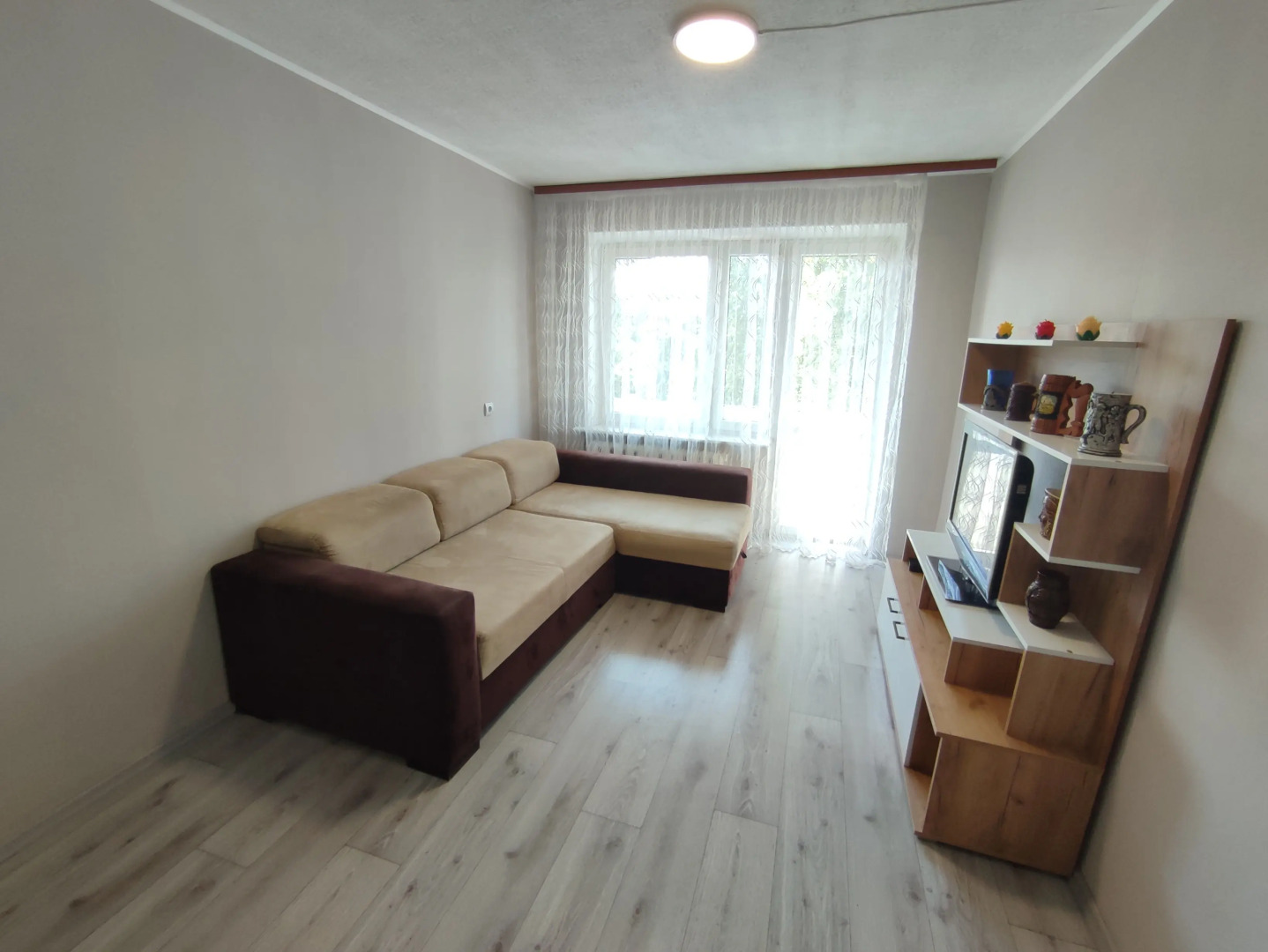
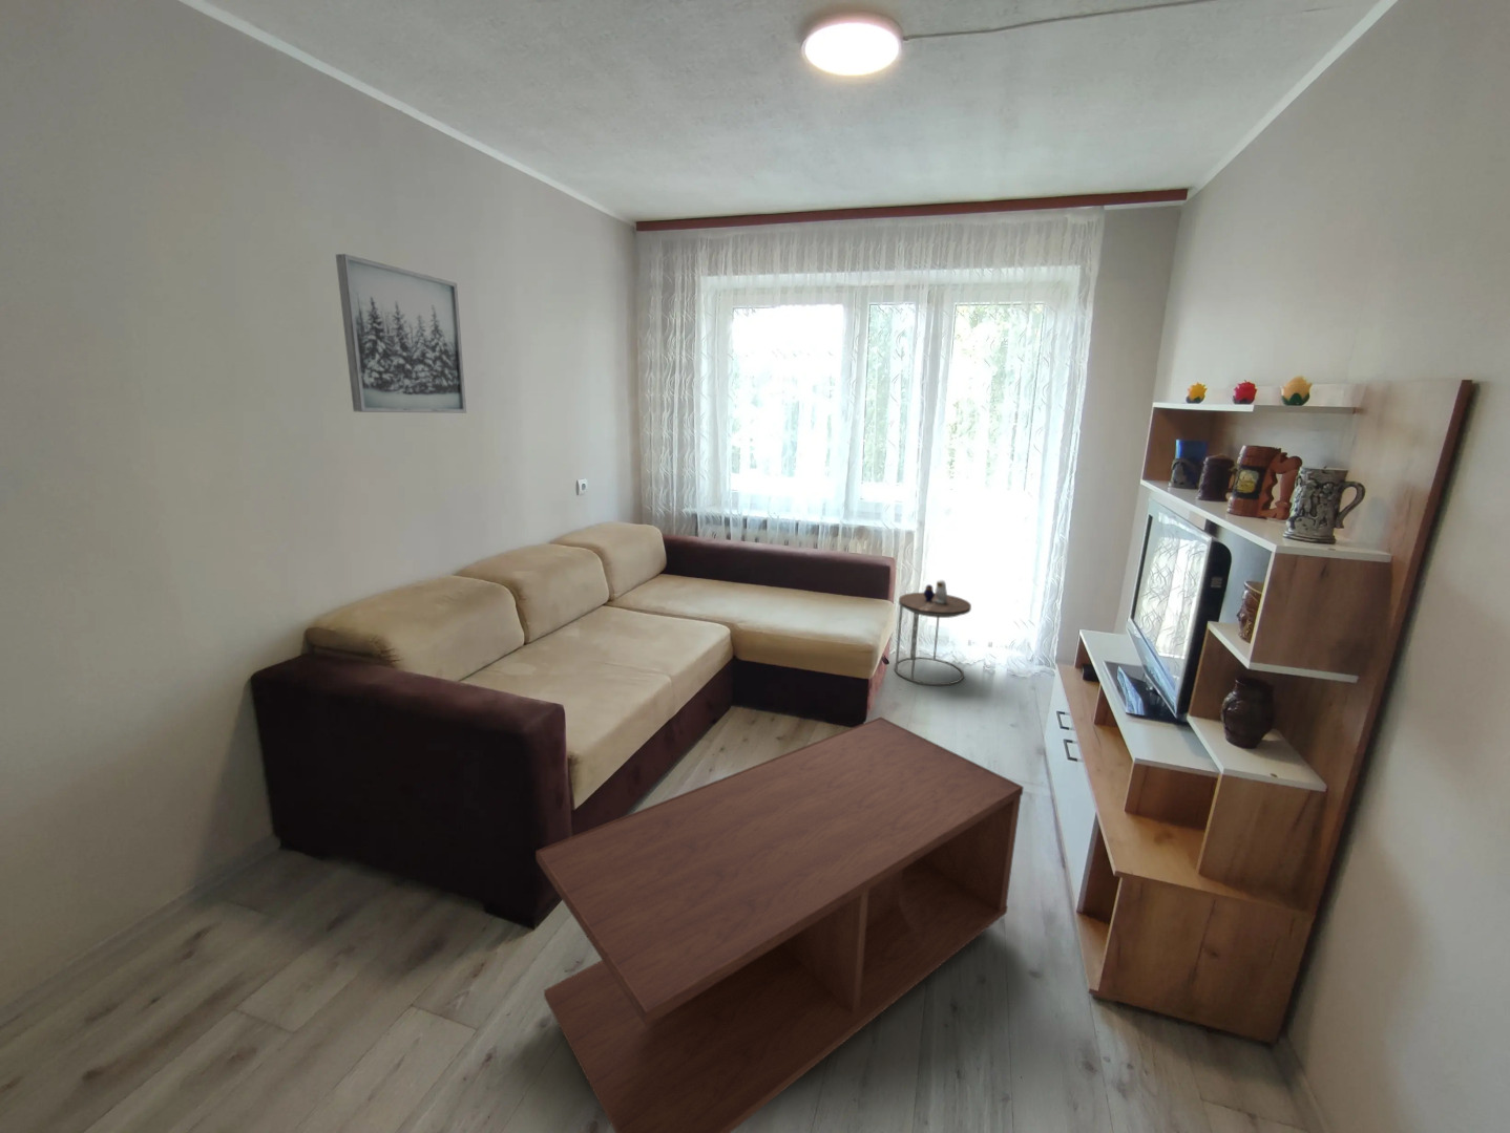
+ side table [893,578,973,686]
+ coffee table [535,715,1025,1133]
+ wall art [335,252,467,414]
